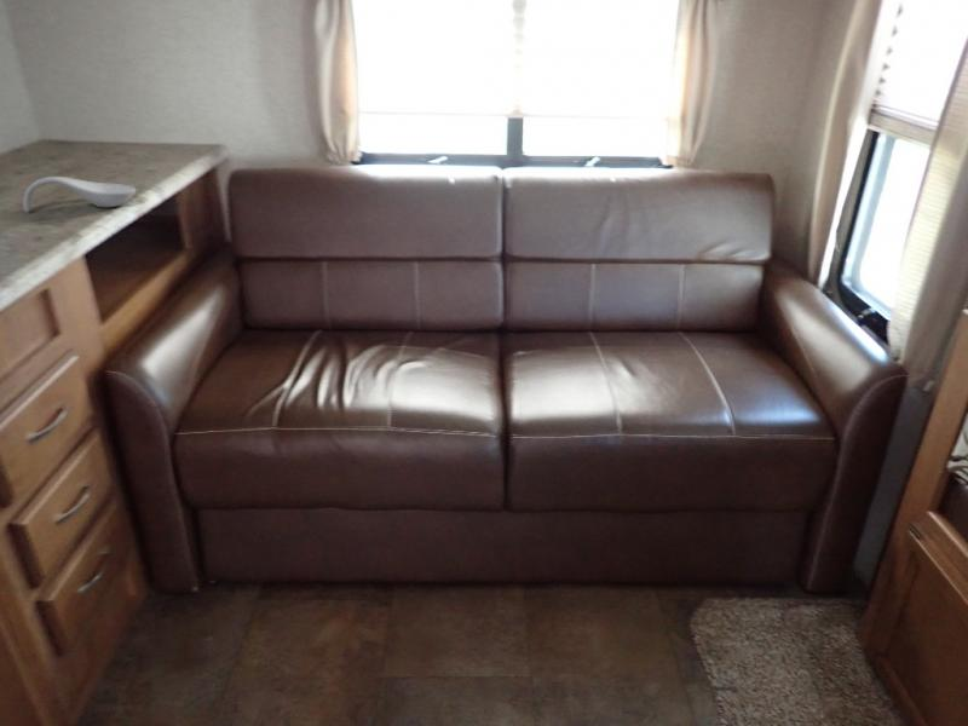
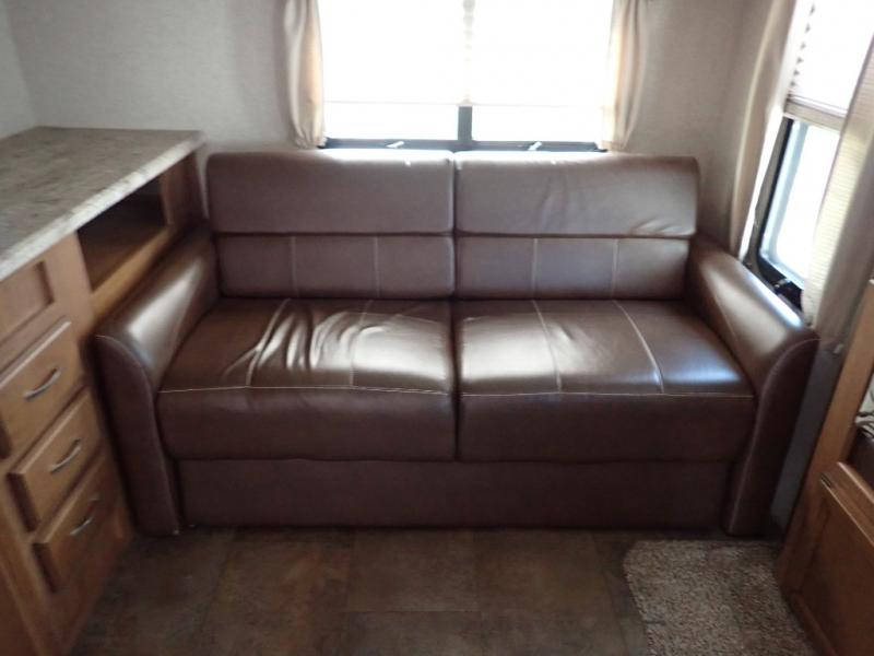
- spoon rest [22,175,137,213]
